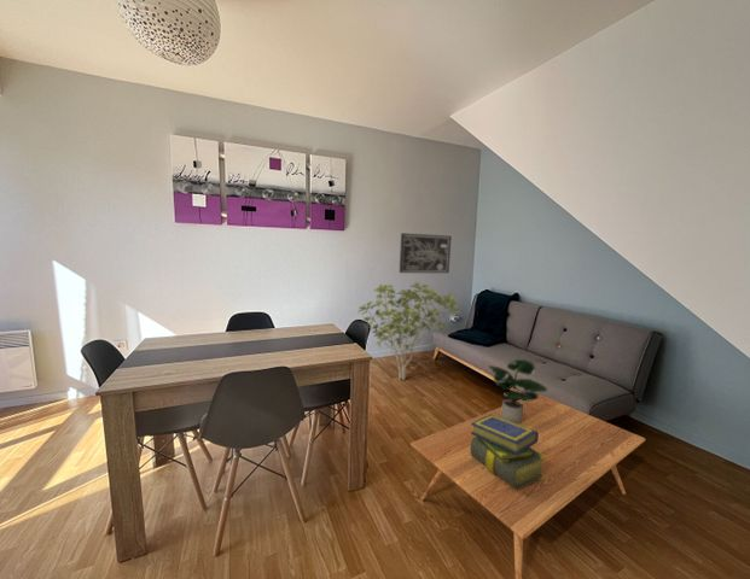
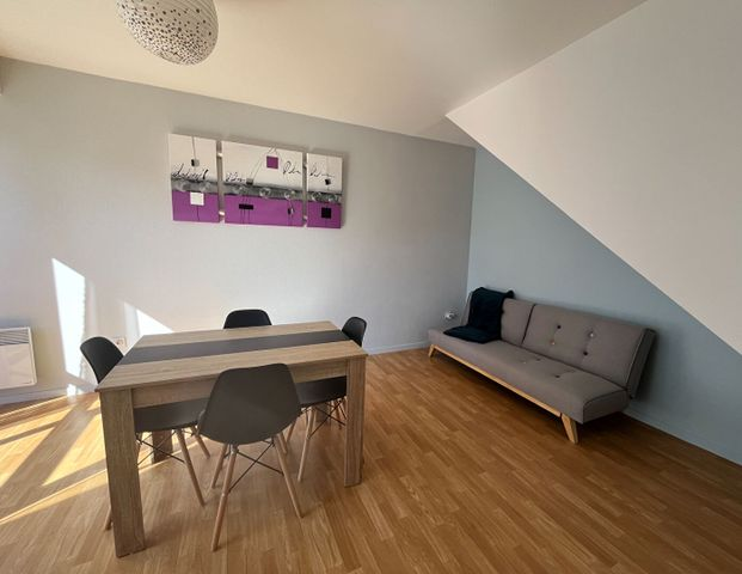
- shrub [356,281,460,381]
- coffee table [409,392,646,579]
- stack of books [471,414,546,490]
- wall art [399,232,453,274]
- potted plant [487,358,550,423]
